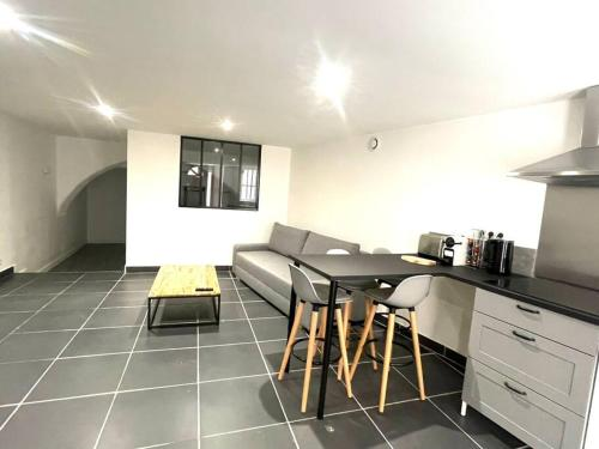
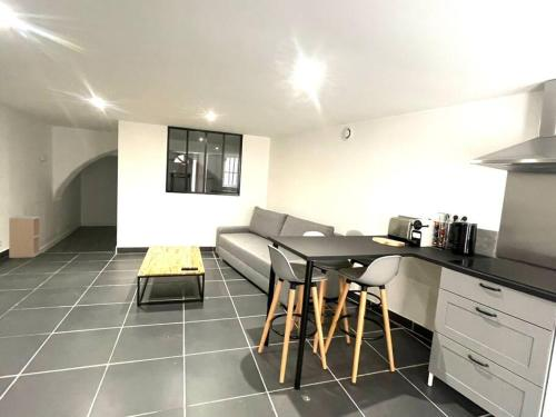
+ shelf [8,215,41,259]
